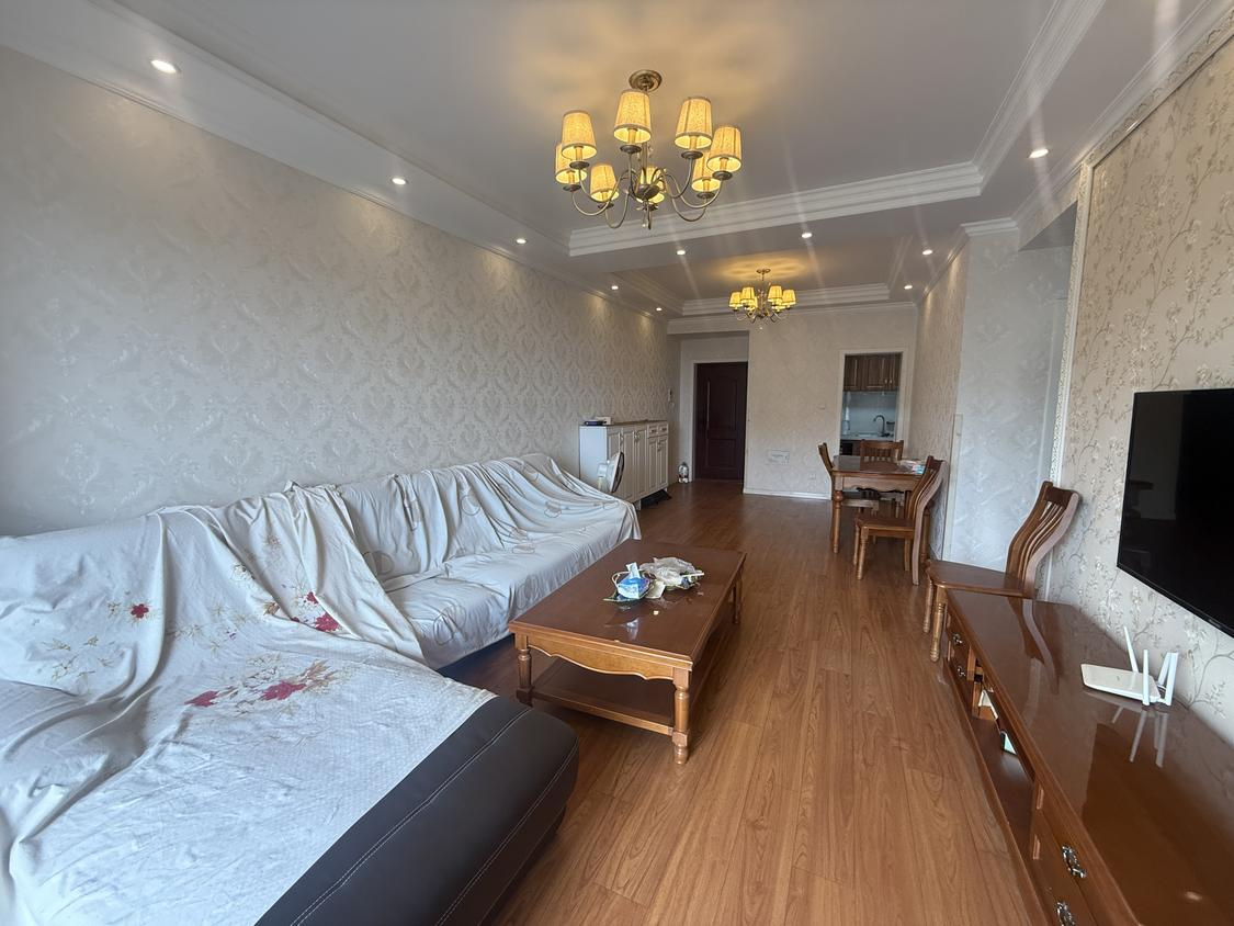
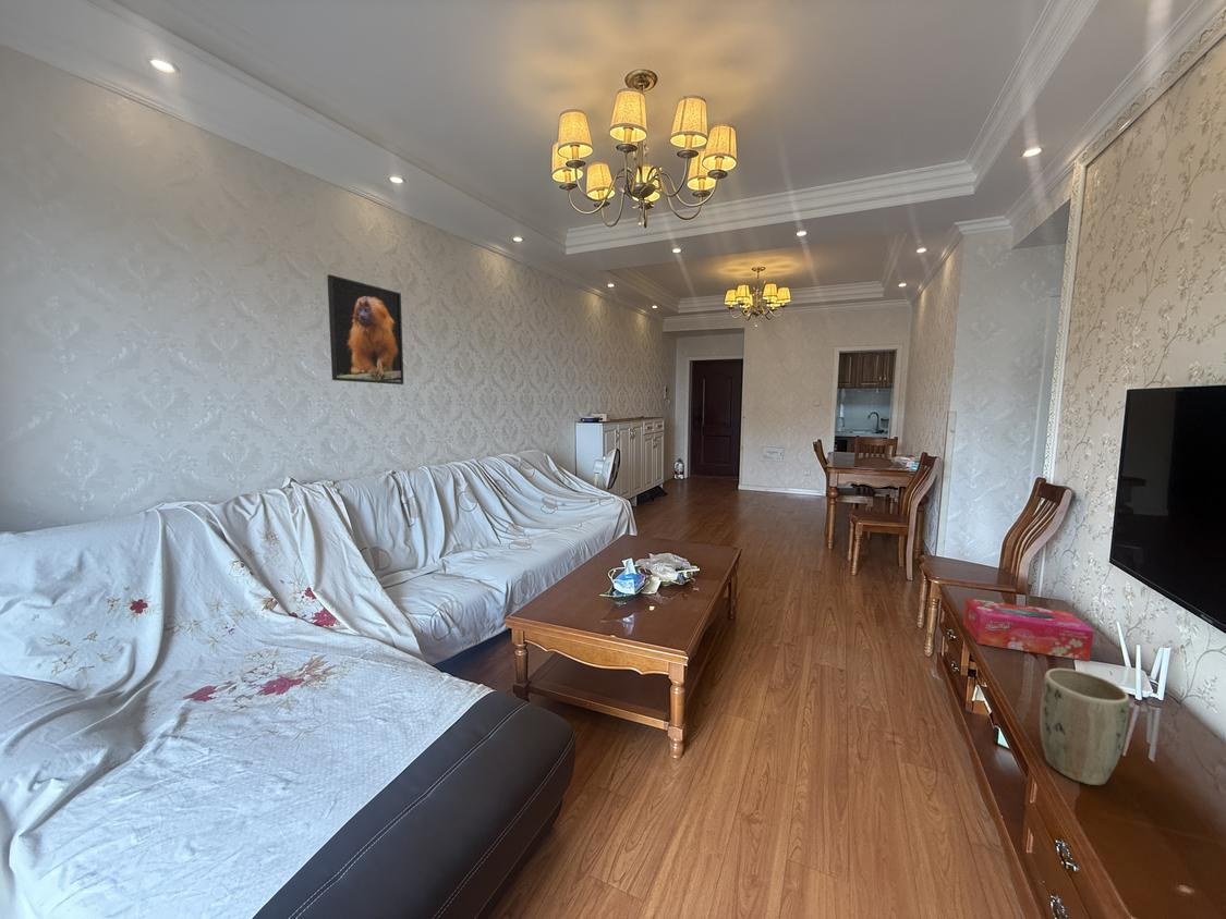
+ plant pot [1039,667,1130,786]
+ tissue box [962,598,1094,662]
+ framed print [326,273,404,385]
